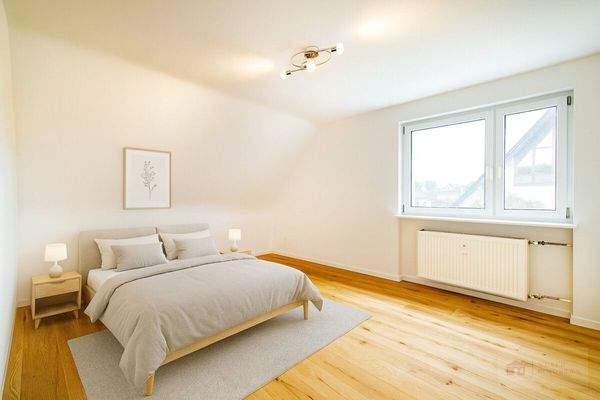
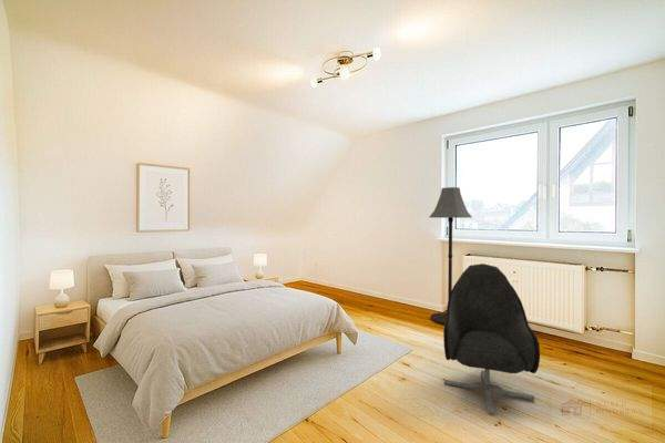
+ armchair [442,262,541,415]
+ floor lamp [428,186,473,326]
